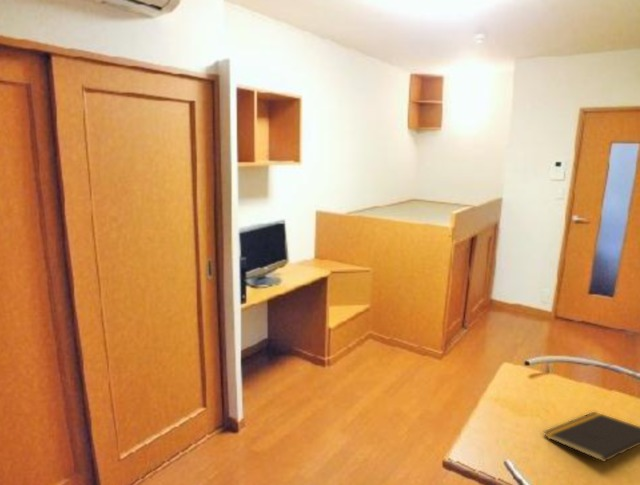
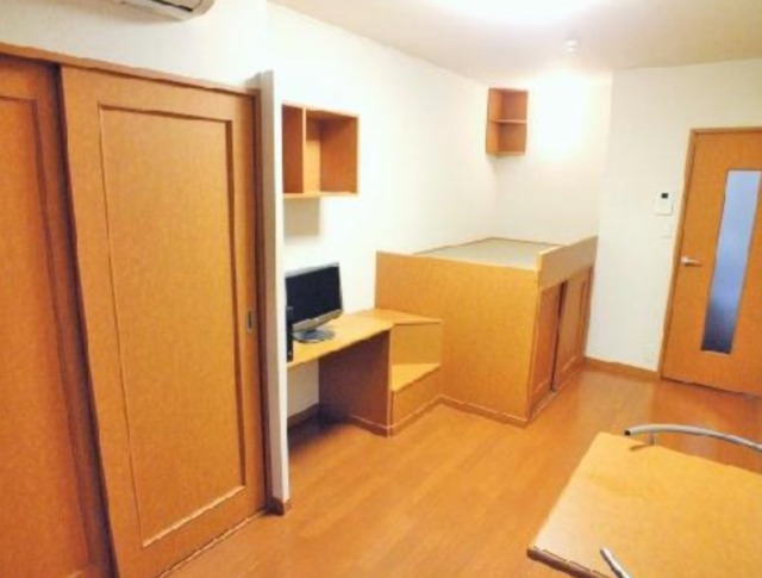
- notepad [543,411,640,463]
